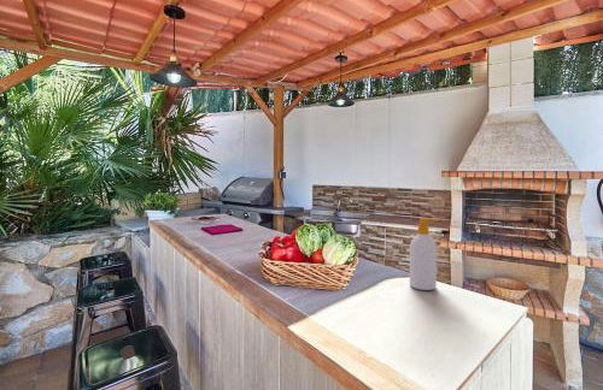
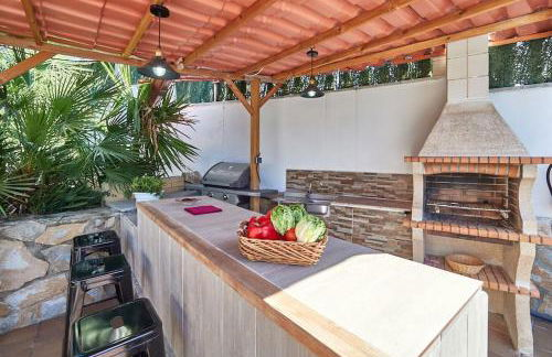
- soap bottle [409,217,440,291]
